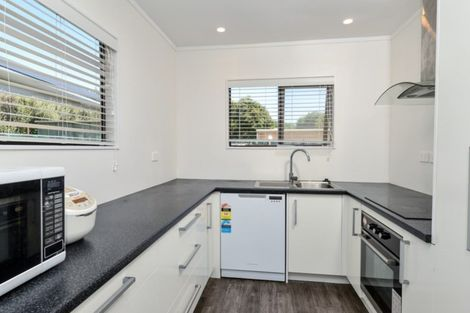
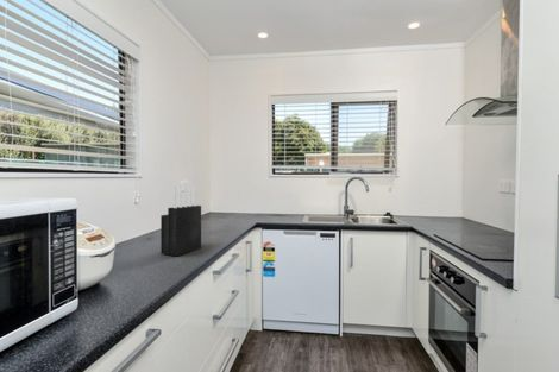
+ knife block [159,183,202,257]
